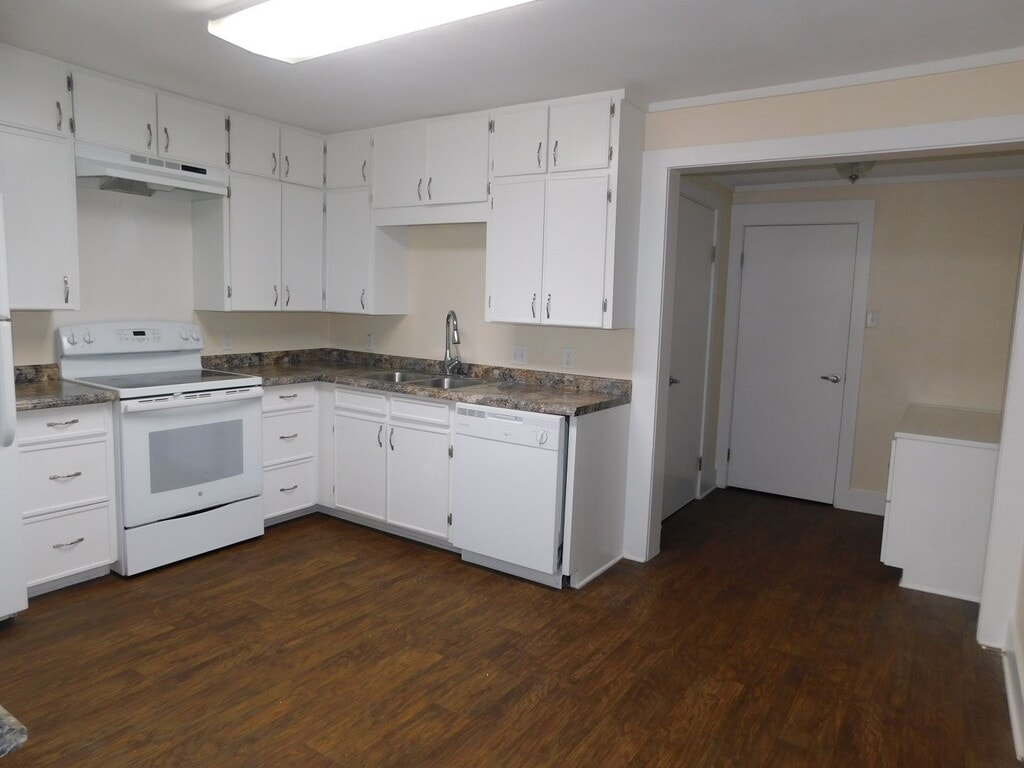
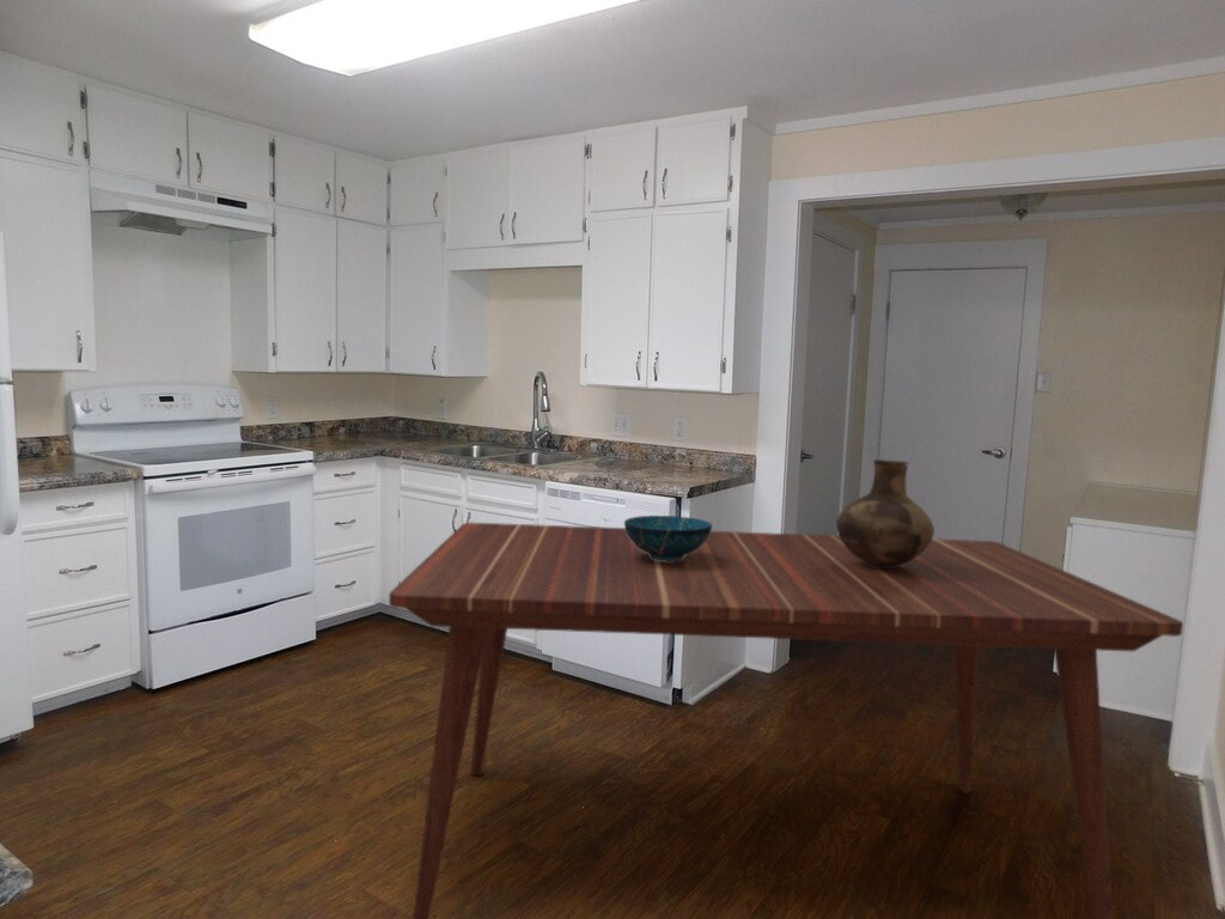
+ dining table [388,522,1184,919]
+ vase [835,458,935,566]
+ decorative bowl [623,515,713,561]
